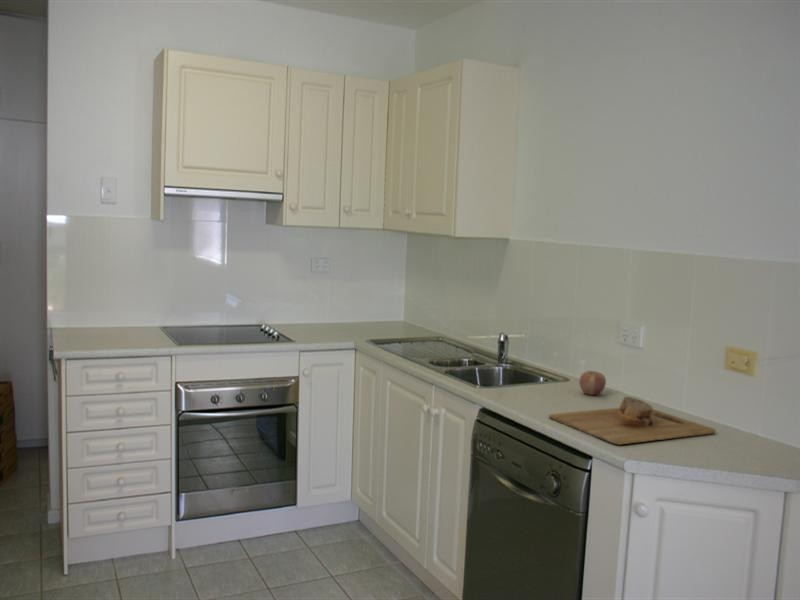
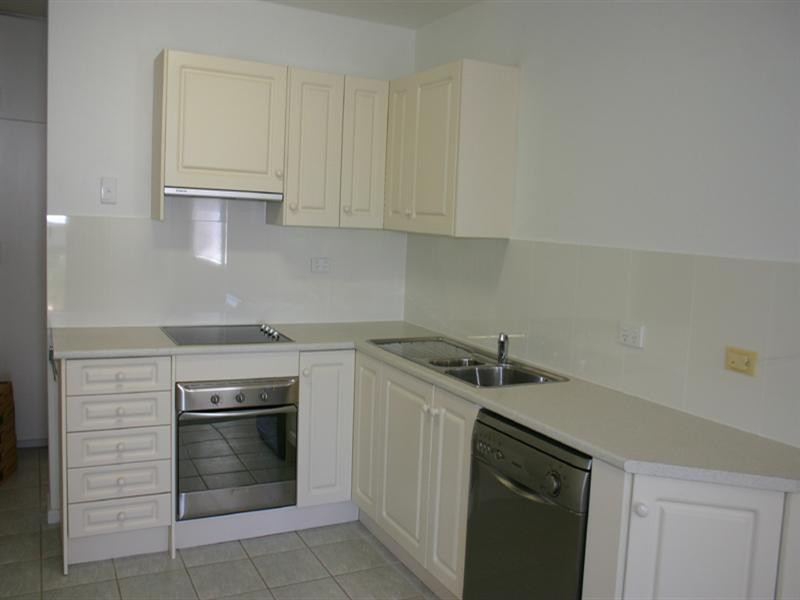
- apple [578,370,607,396]
- cutting board [548,396,717,446]
